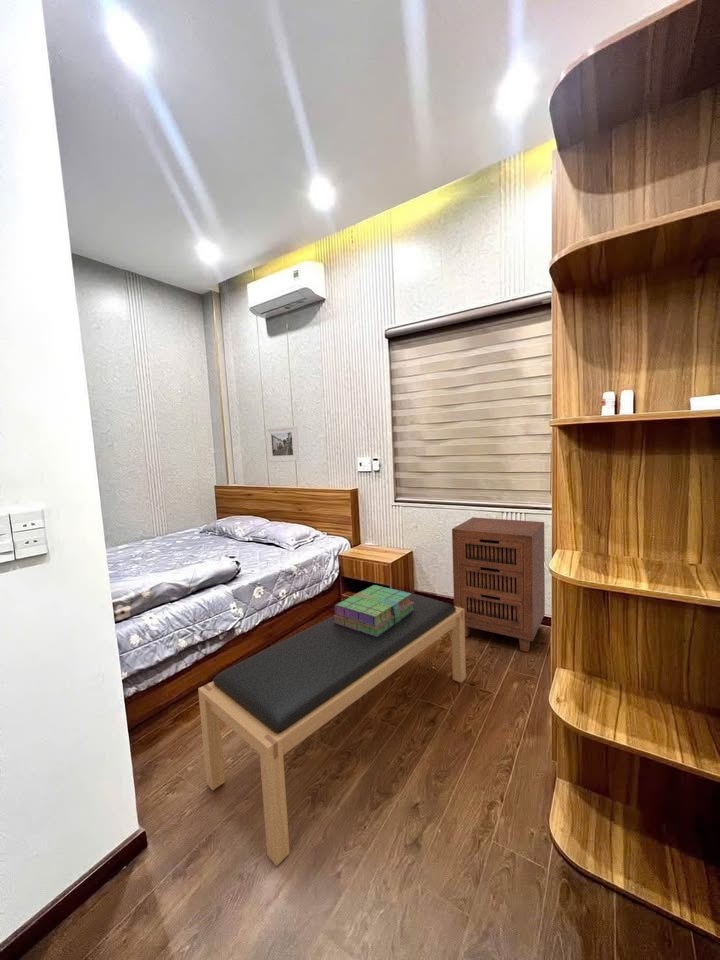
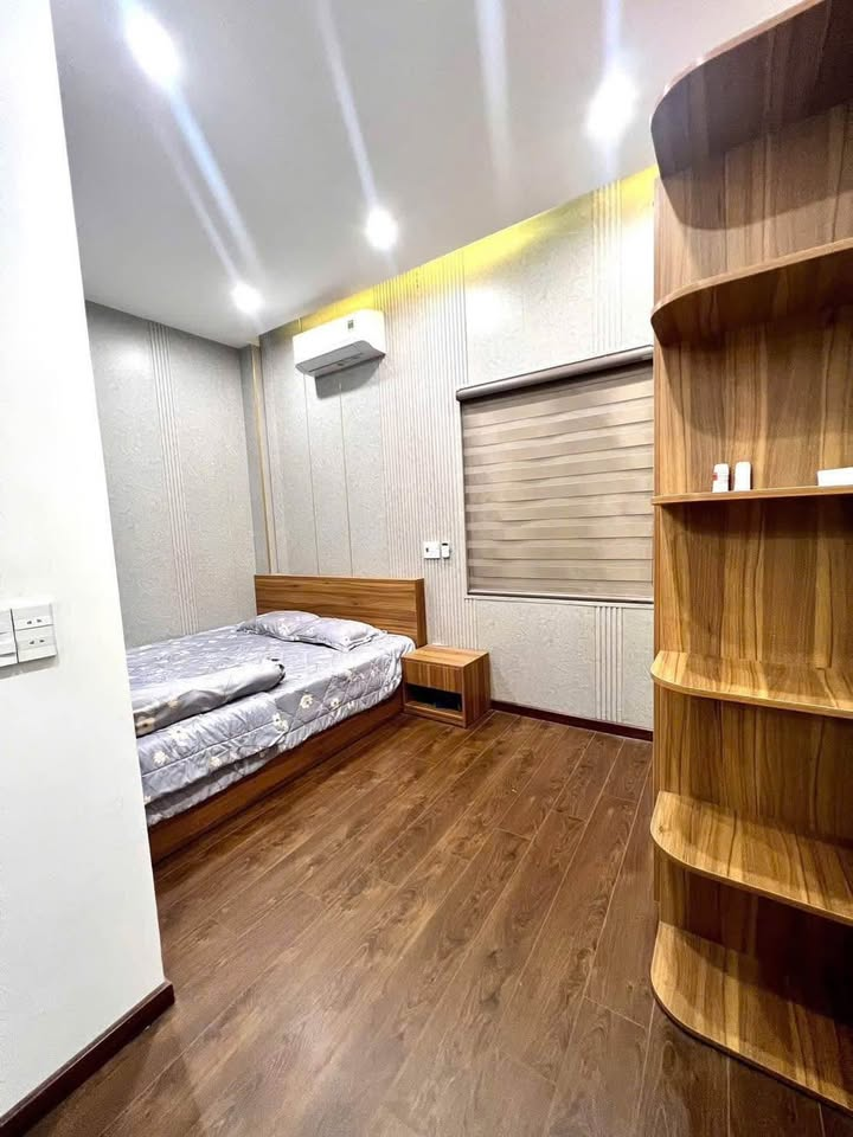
- cabinet [451,516,546,653]
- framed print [265,425,300,463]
- bench [197,588,467,867]
- stack of books [332,584,415,637]
